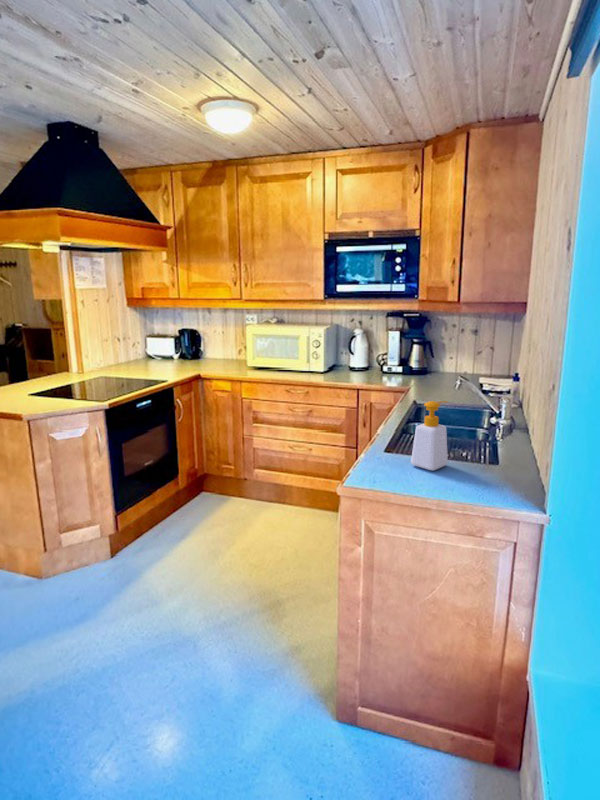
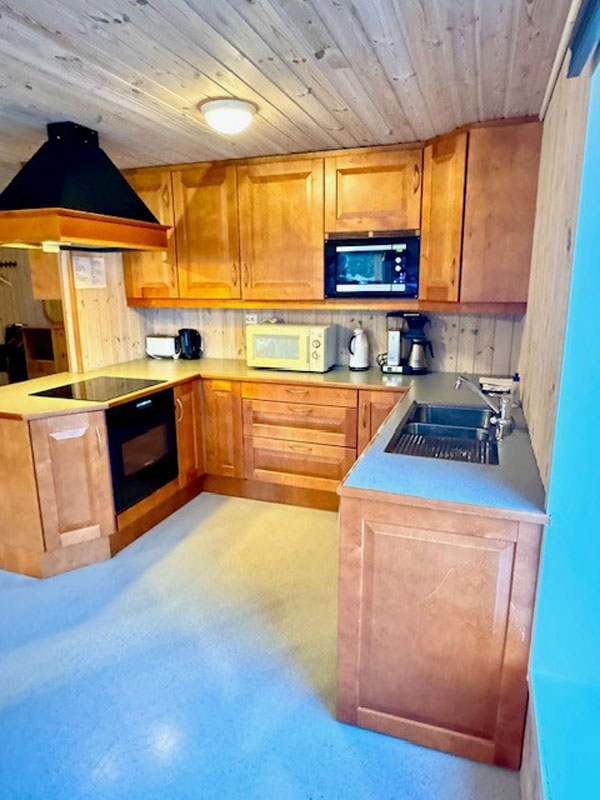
- soap bottle [410,400,449,471]
